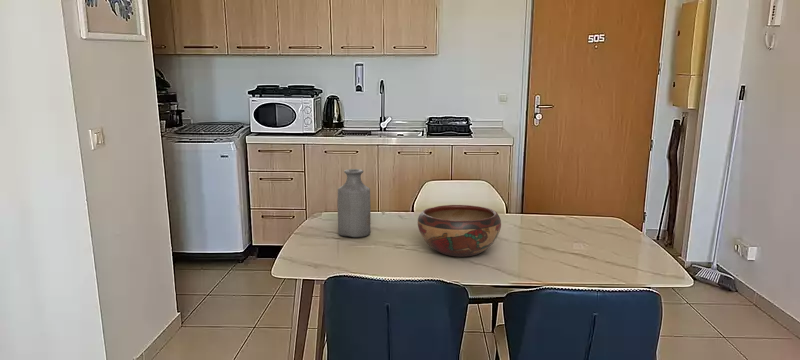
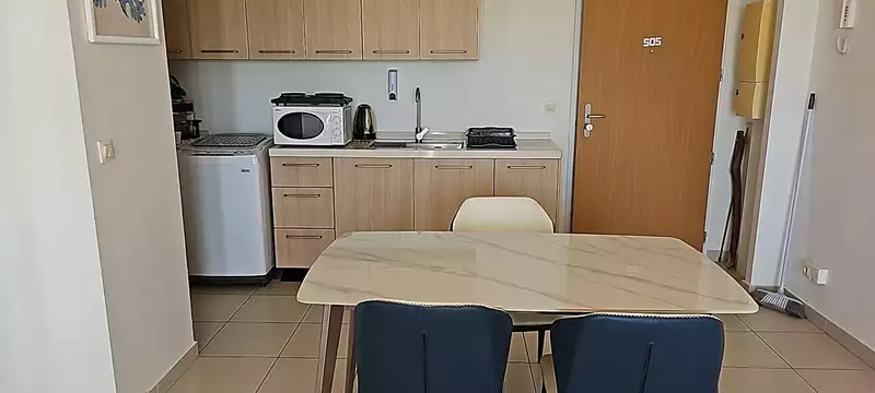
- bottle [337,168,372,238]
- decorative bowl [417,204,502,258]
